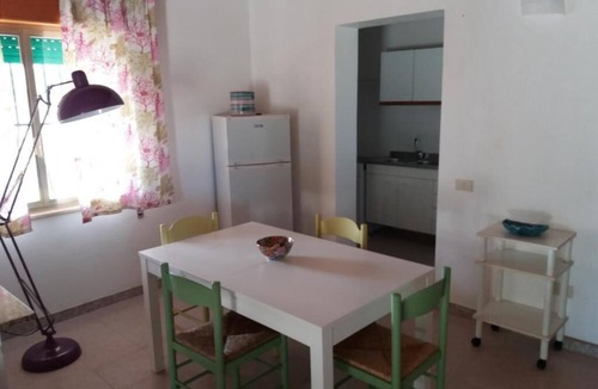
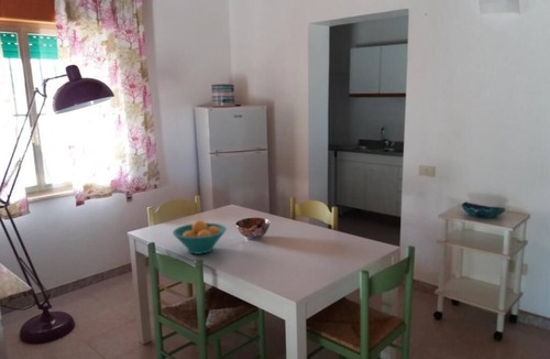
+ fruit bowl [172,219,228,255]
